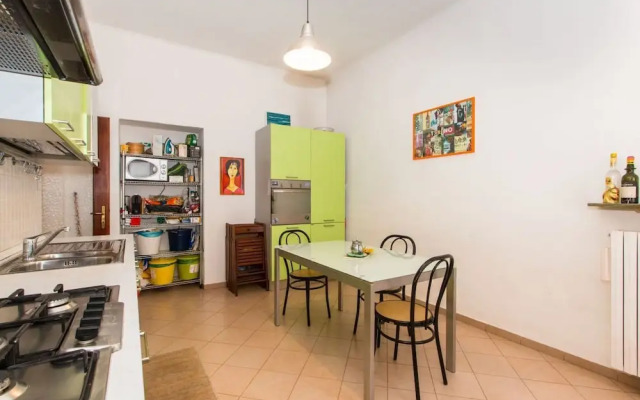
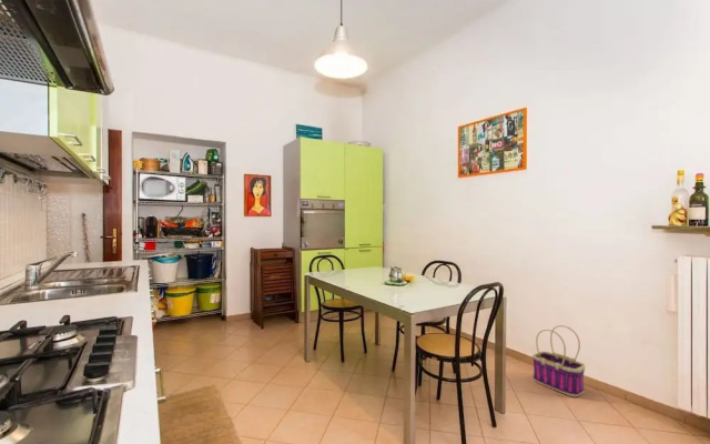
+ basket [531,324,587,398]
